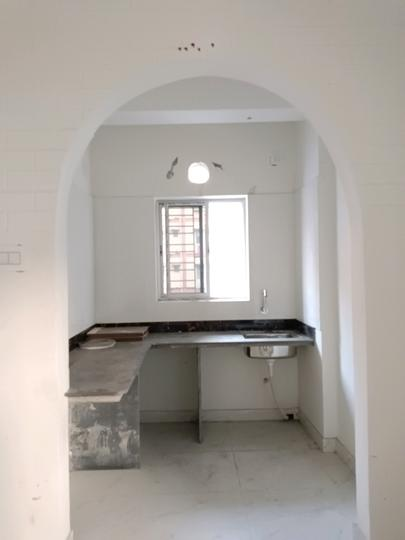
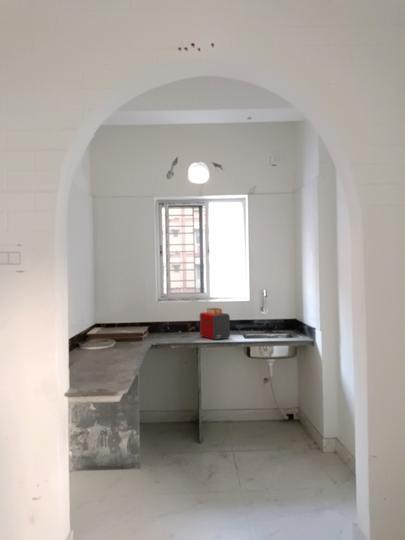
+ toaster [199,307,231,341]
